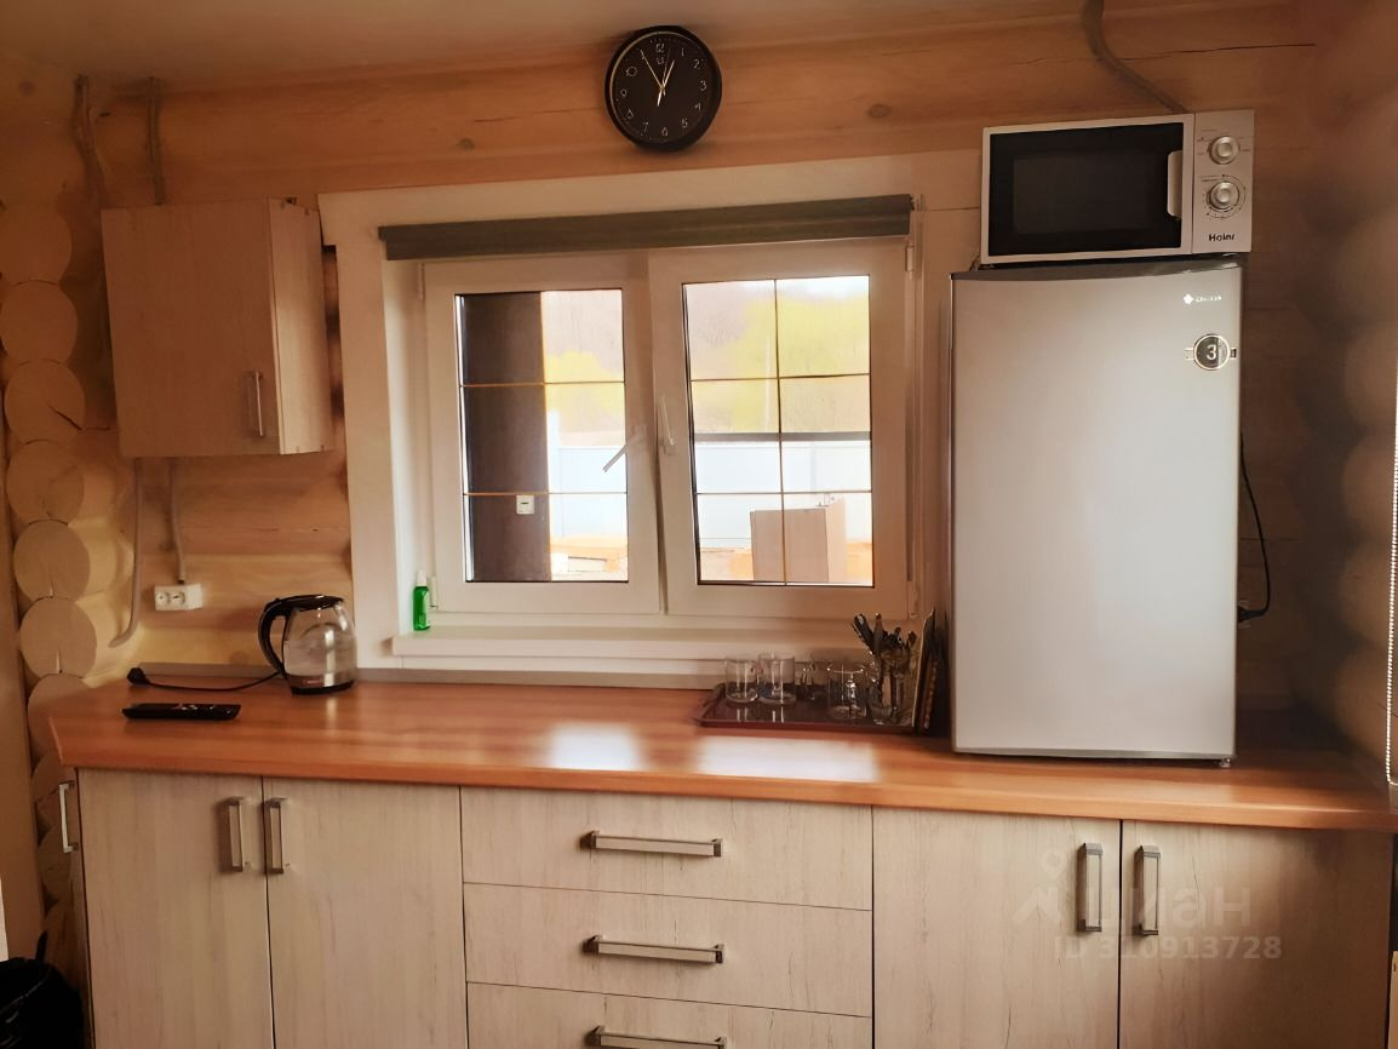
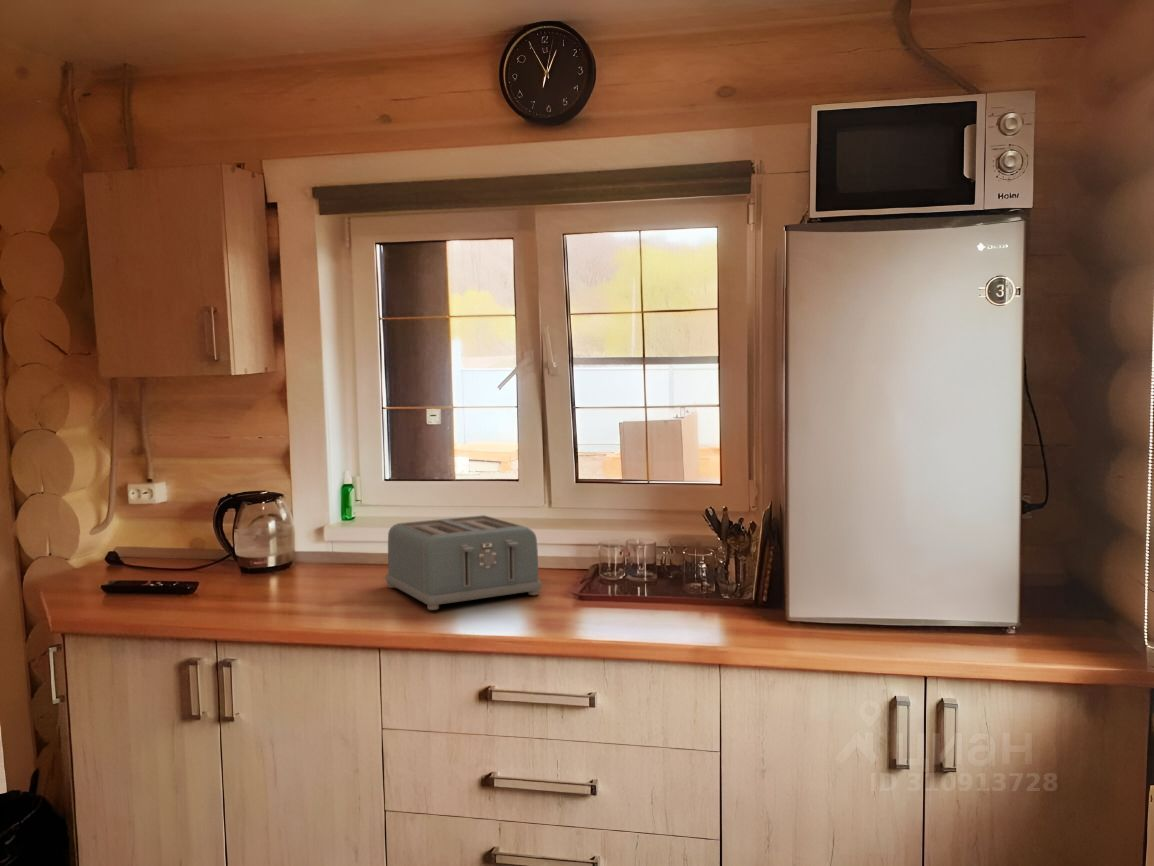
+ toaster [385,514,543,611]
